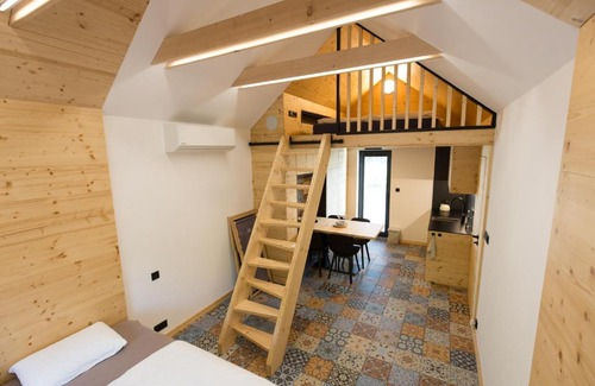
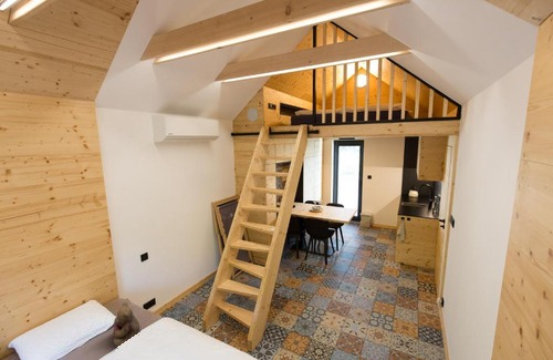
+ teddy bear [112,301,140,349]
